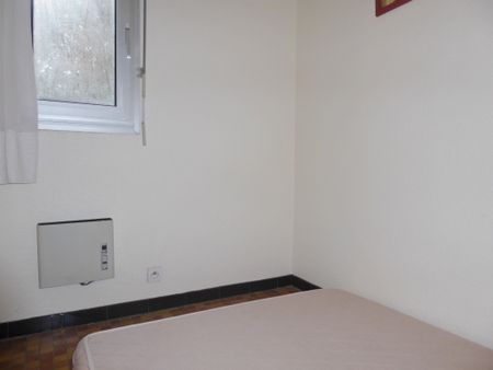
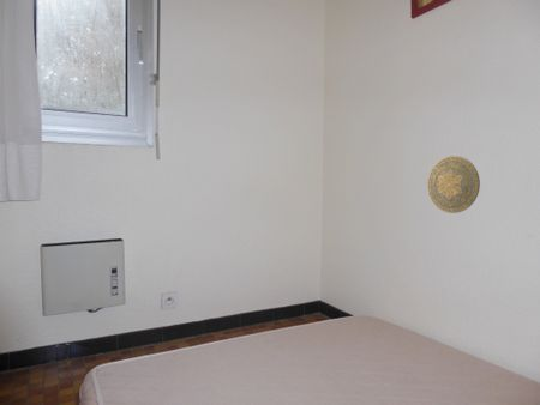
+ decorative plate [427,155,481,214]
